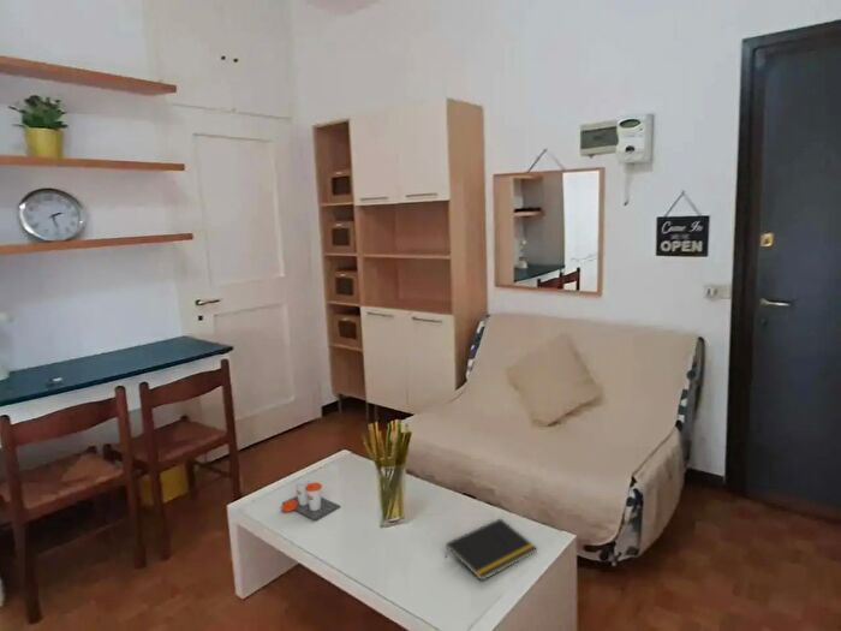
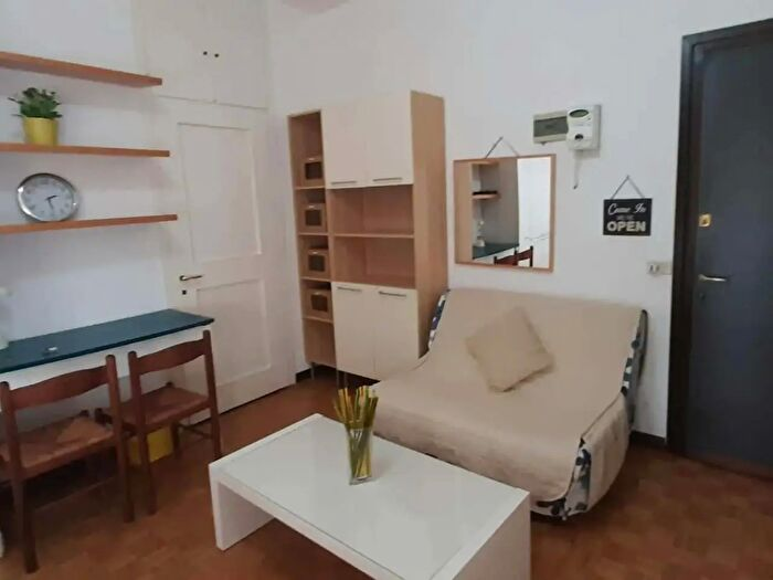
- cup [280,478,342,522]
- notepad [443,517,538,582]
